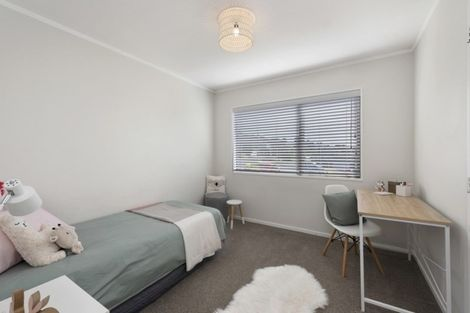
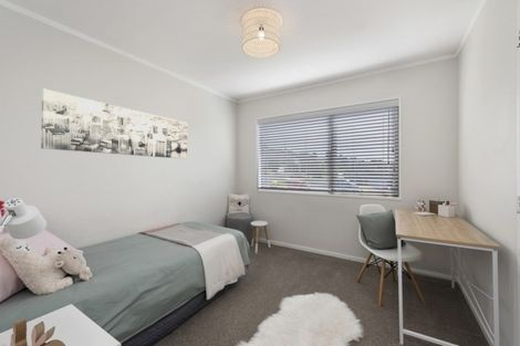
+ wall art [40,87,188,160]
